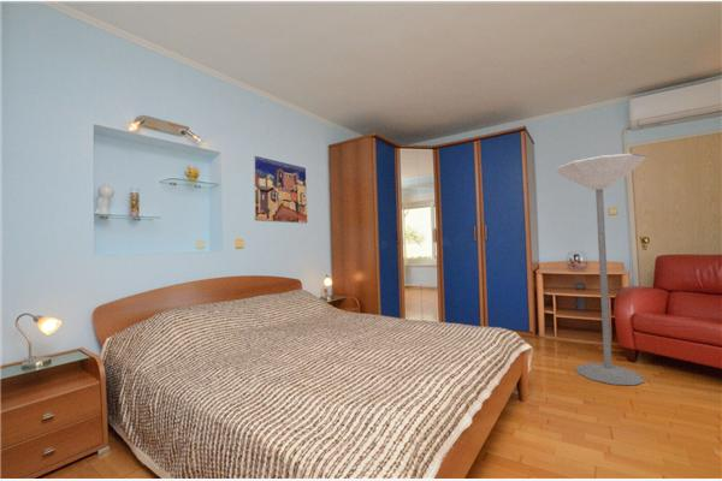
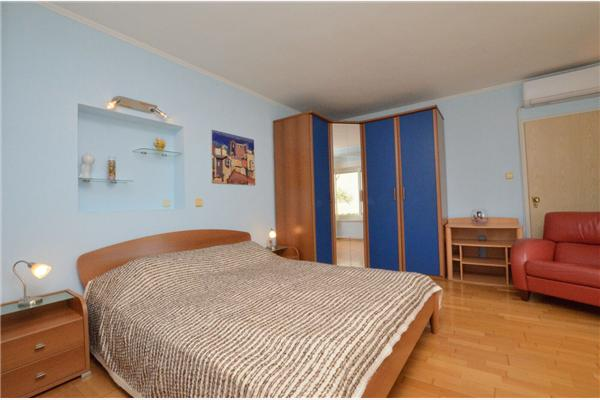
- floor lamp [556,153,647,386]
